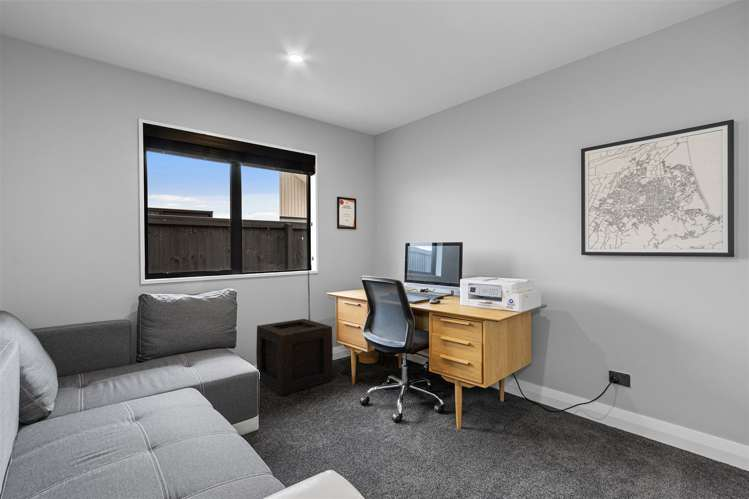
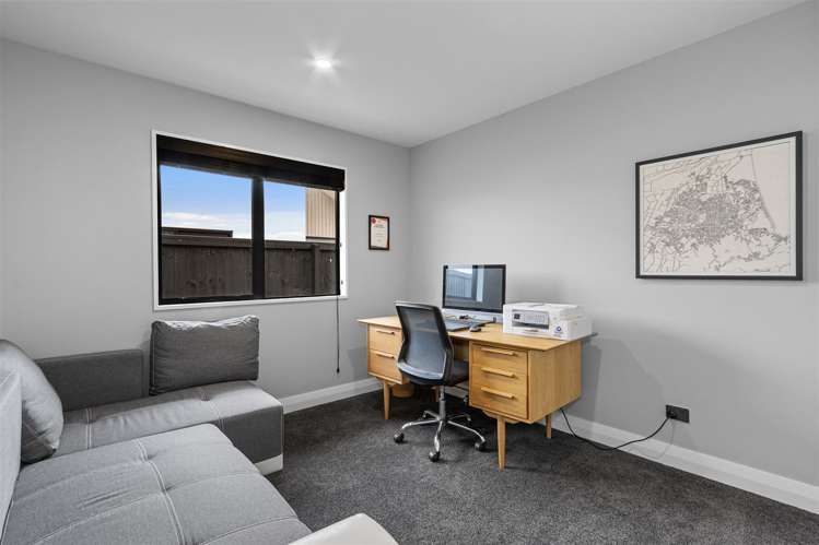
- wooden crate [255,318,334,396]
